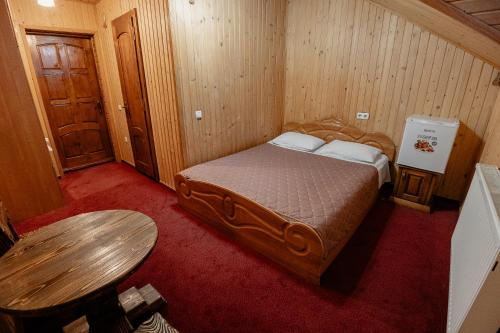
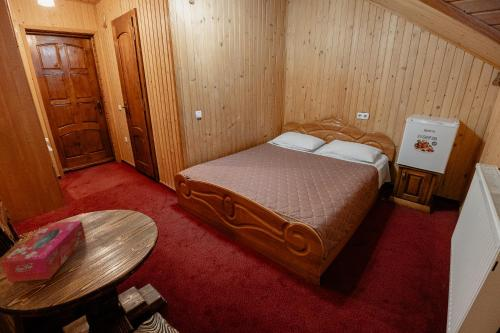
+ tissue box [0,220,86,283]
